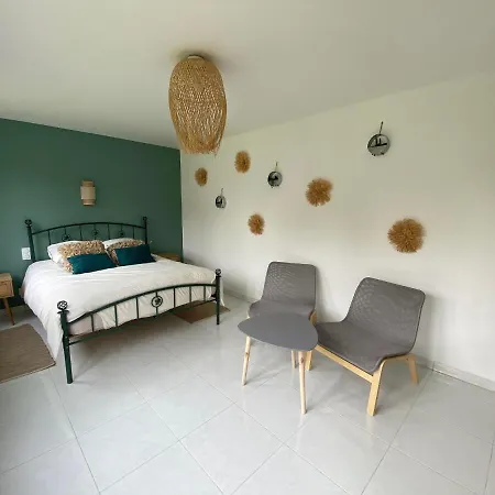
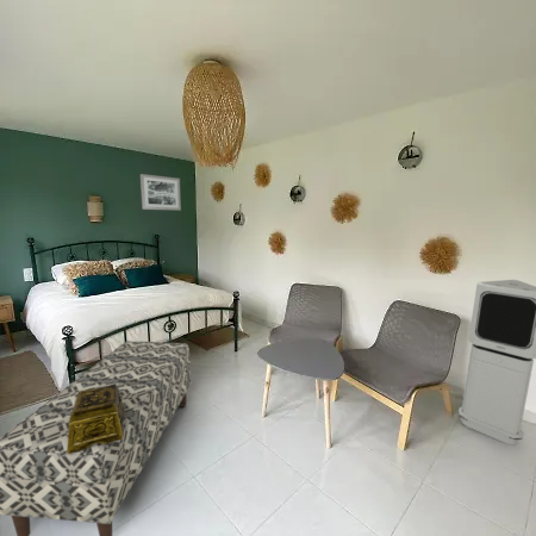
+ air purifier [457,279,536,447]
+ wall art [139,173,182,212]
+ decorative box [67,385,124,454]
+ bench [0,339,192,536]
